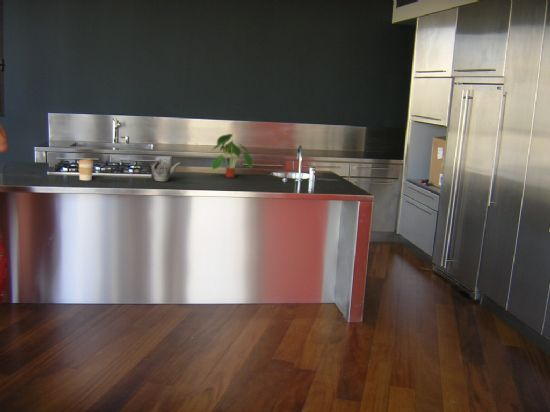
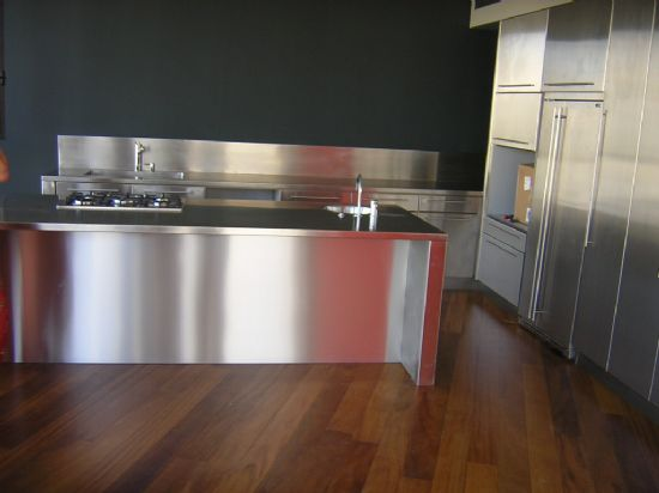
- coffee cup [77,158,94,181]
- plant [210,133,254,178]
- teapot [151,160,181,182]
